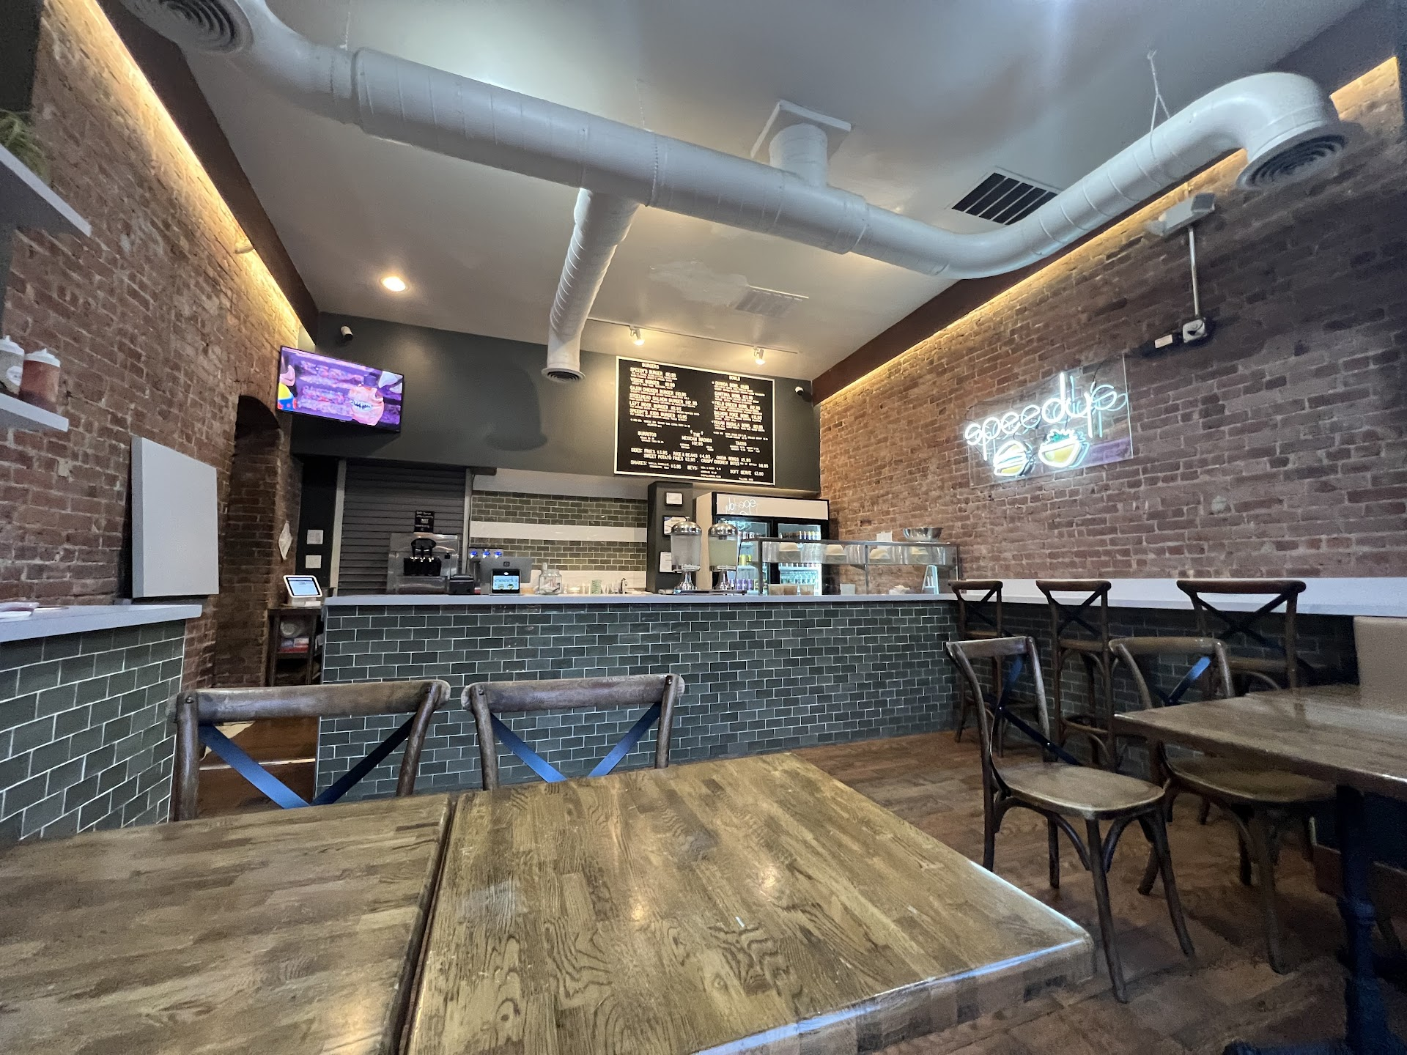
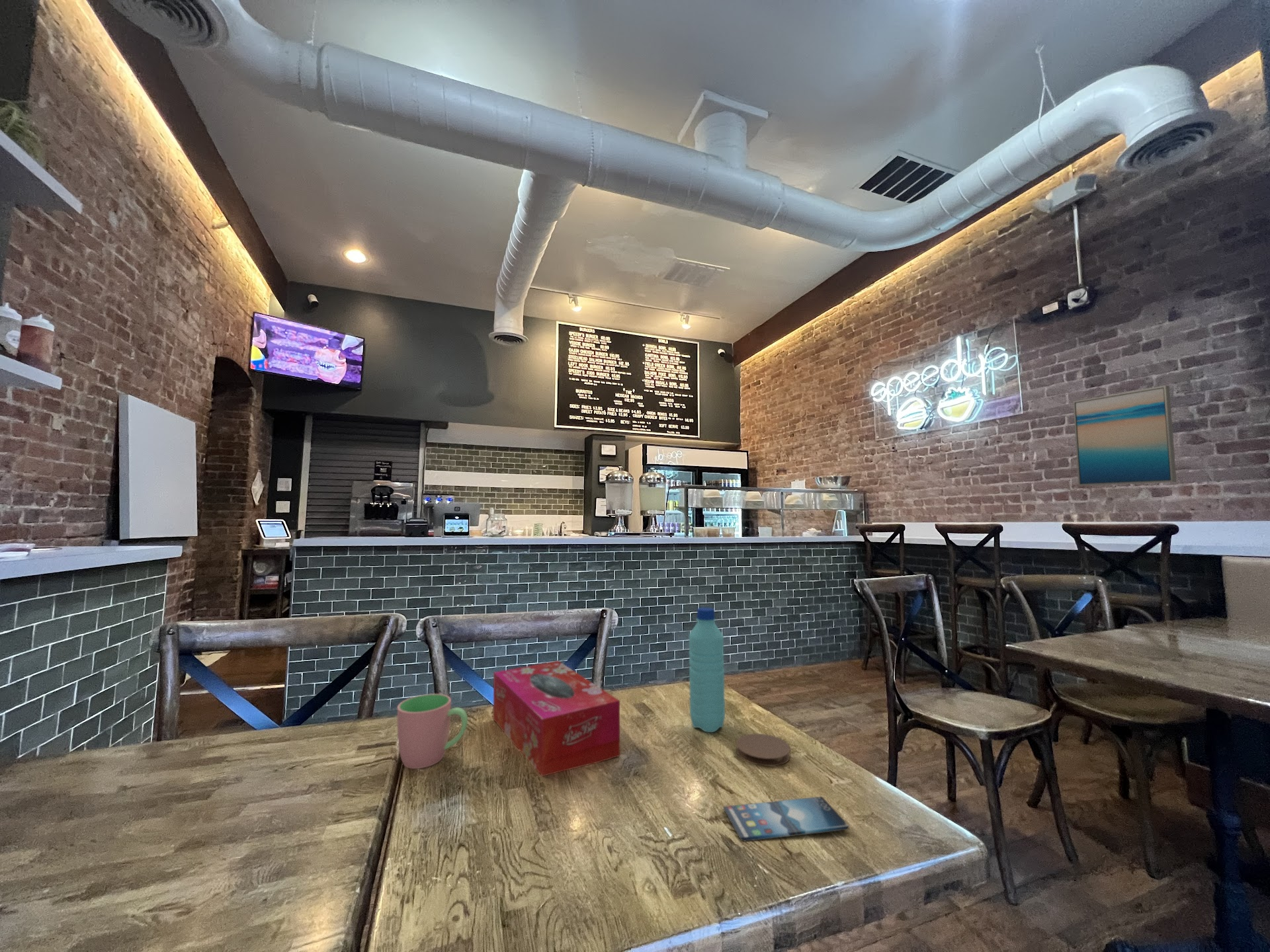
+ wall art [1072,385,1177,487]
+ cup [396,693,468,770]
+ tissue box [493,660,620,777]
+ coaster [736,733,791,767]
+ smartphone [723,796,849,842]
+ water bottle [689,607,726,733]
